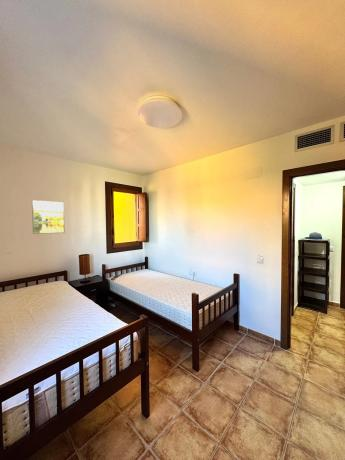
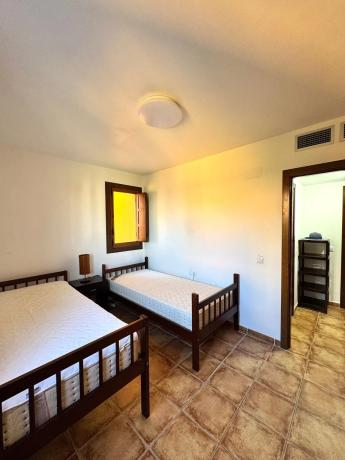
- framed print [31,199,66,235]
